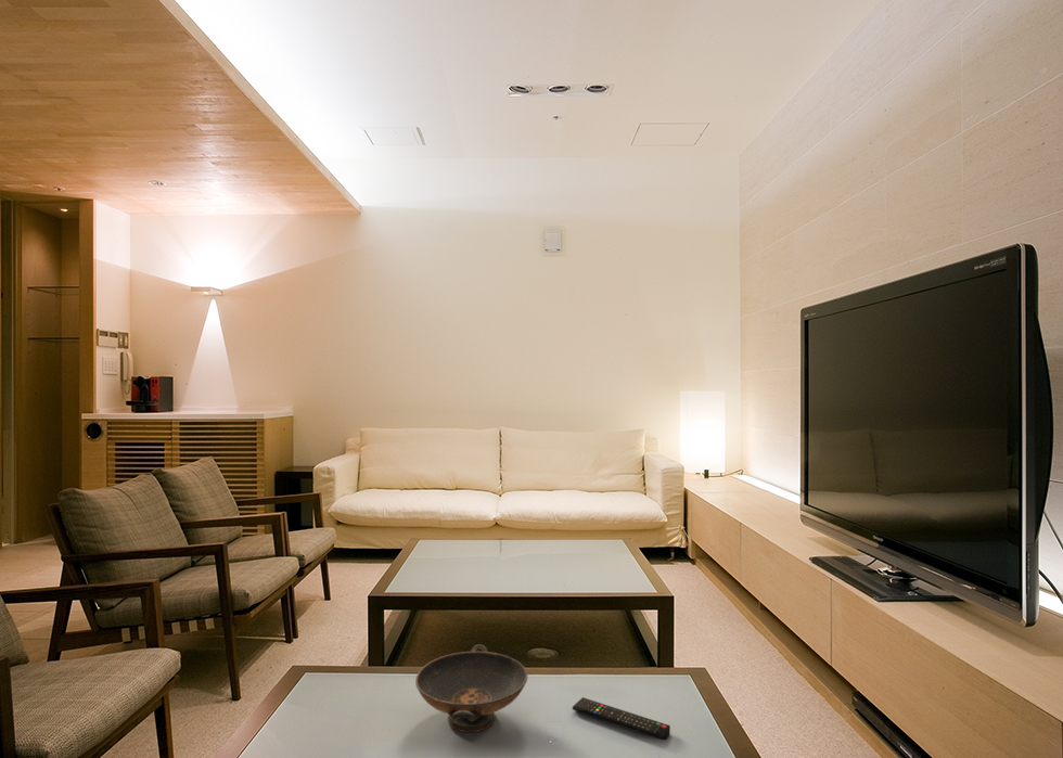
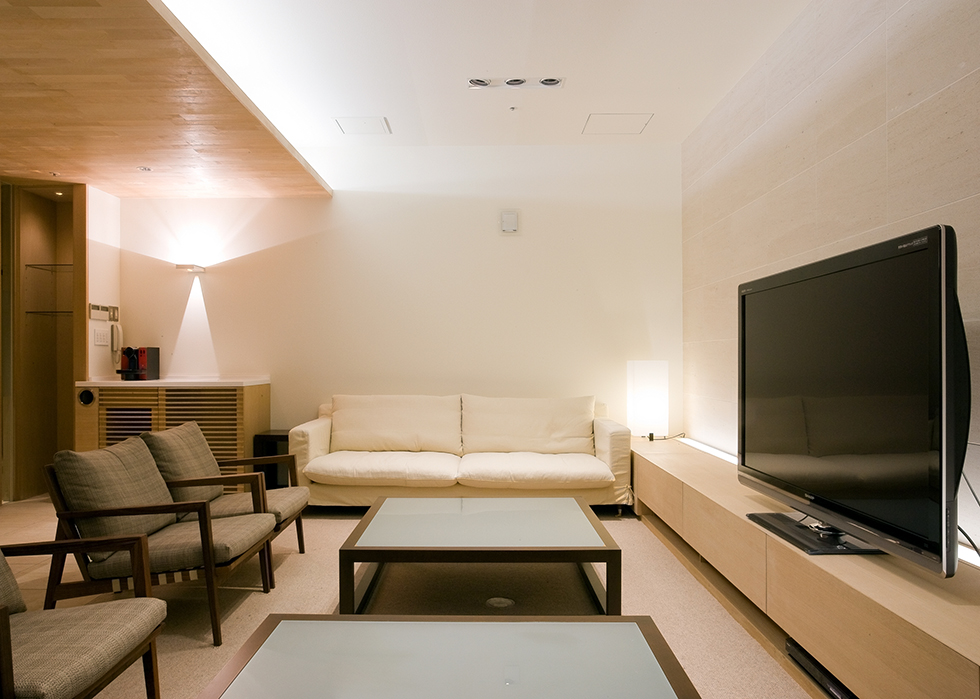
- remote control [572,696,671,741]
- decorative bowl [414,644,528,733]
